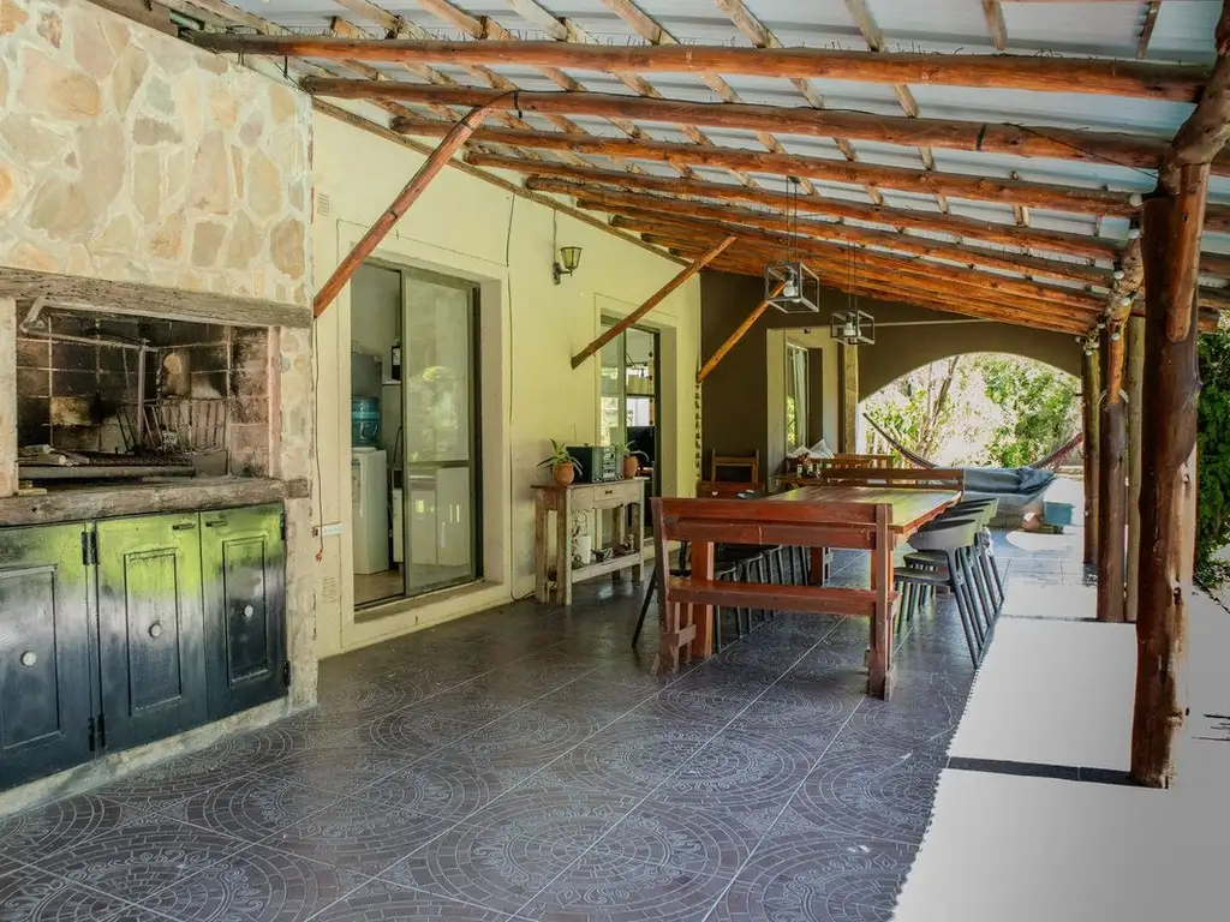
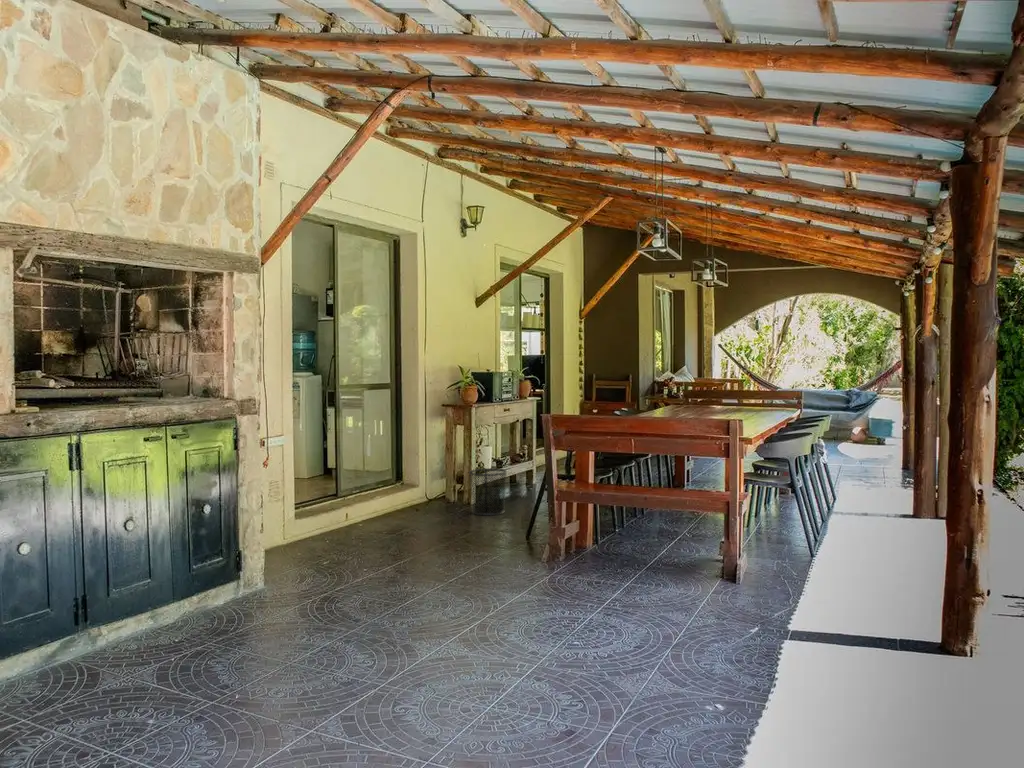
+ waste bin [468,467,508,516]
